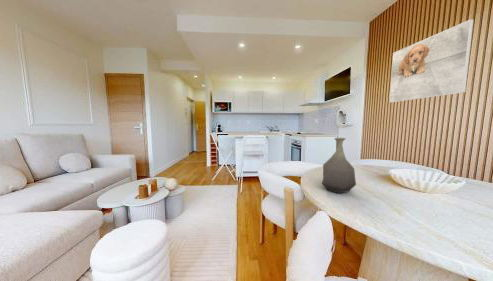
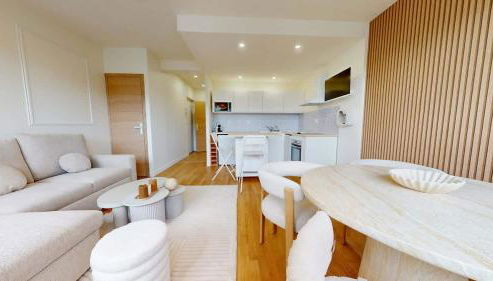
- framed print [389,18,475,103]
- vase [321,137,357,194]
